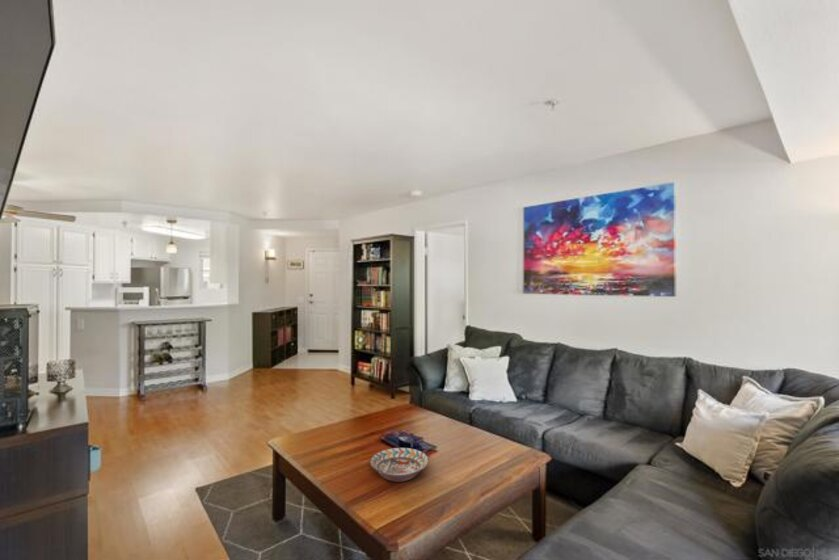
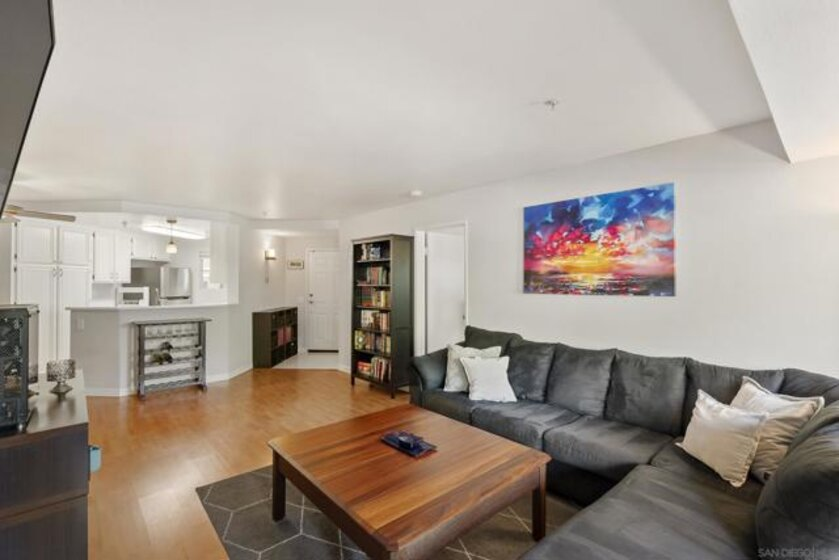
- decorative bowl [369,447,430,483]
